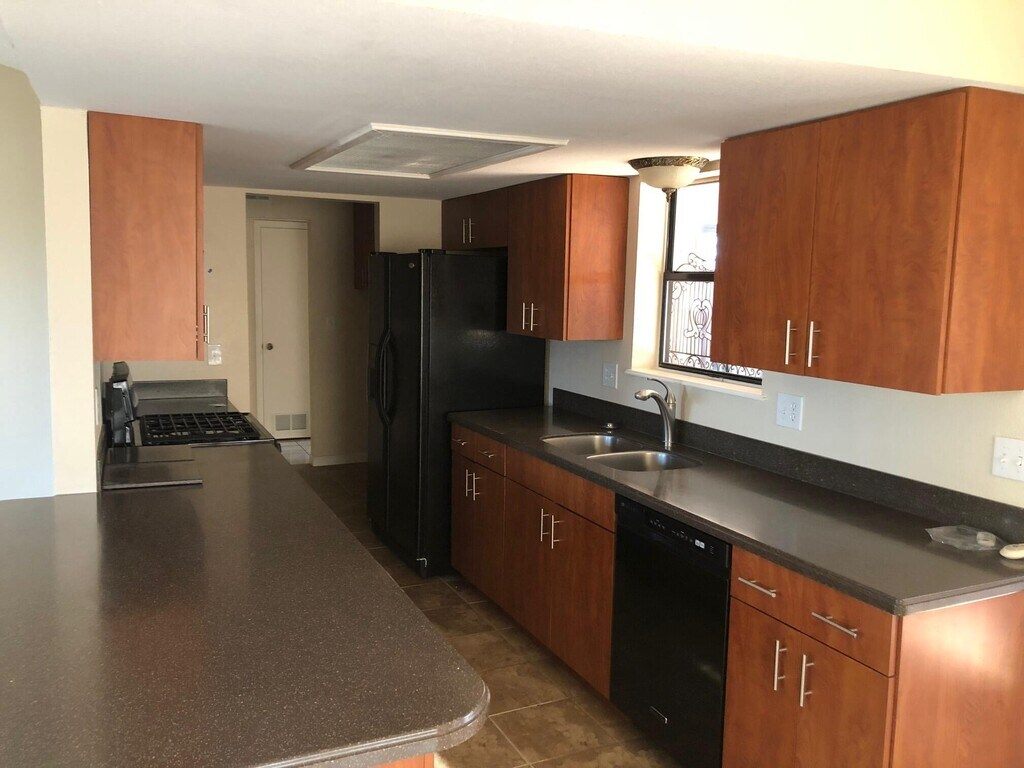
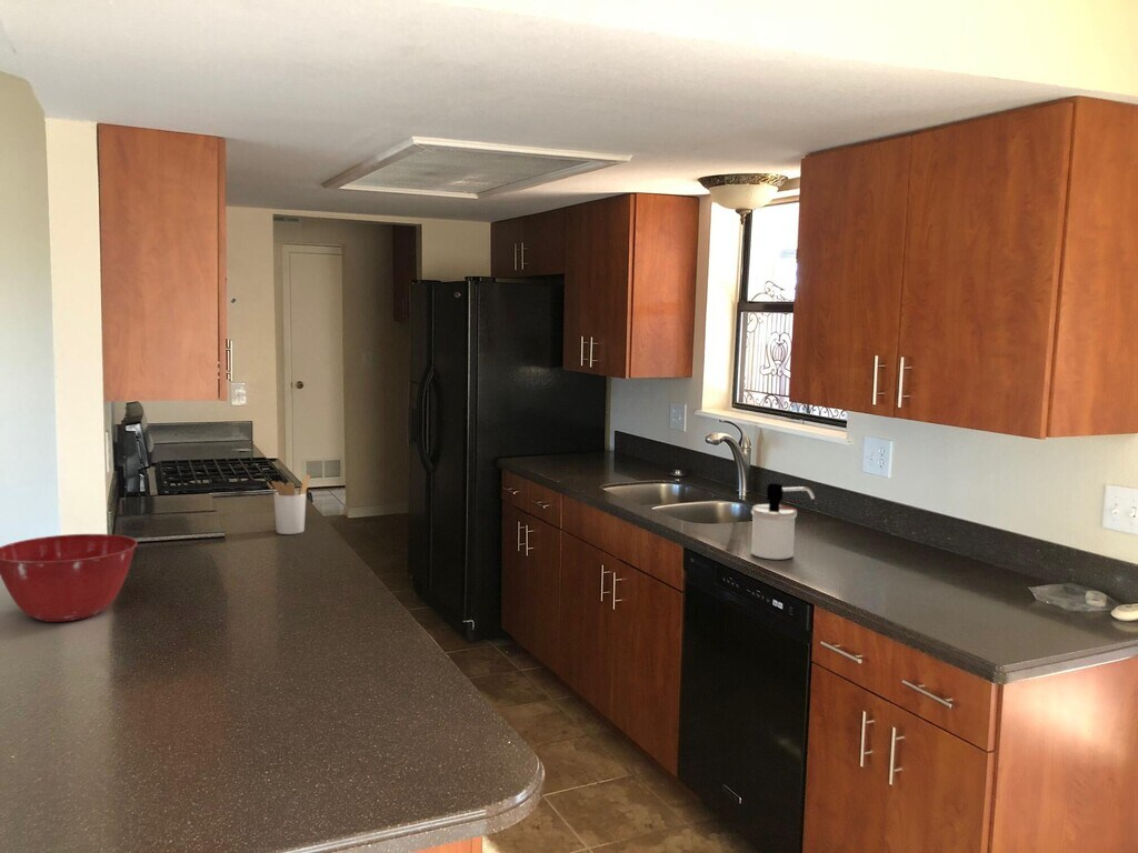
+ utensil holder [266,473,311,535]
+ mixing bowl [0,533,138,623]
+ soap dispenser [750,482,816,561]
